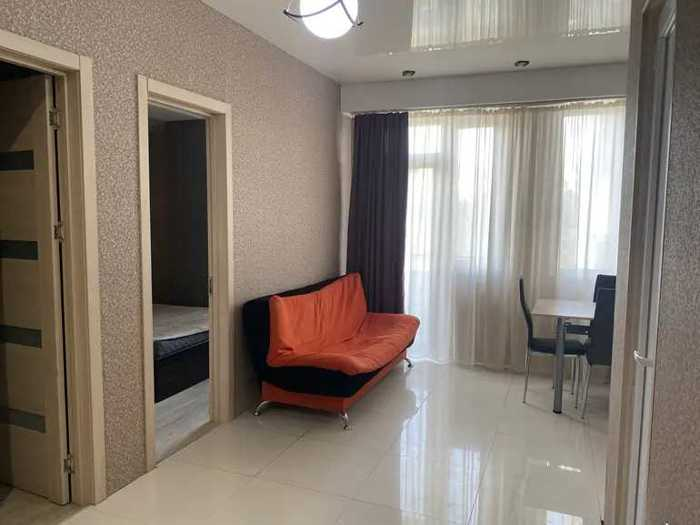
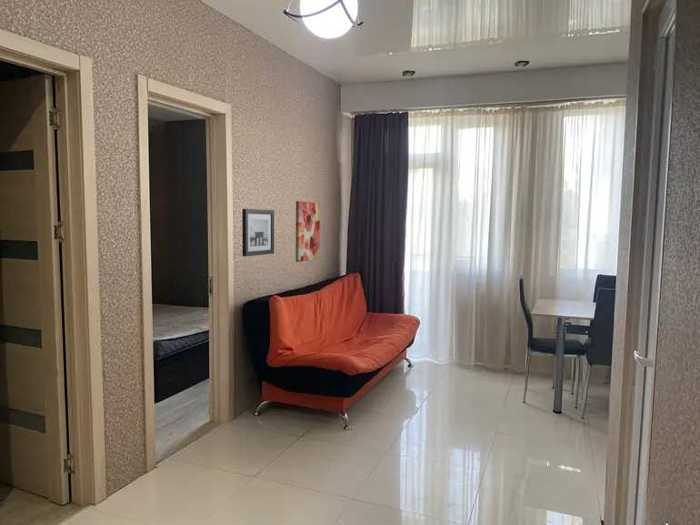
+ wall art [295,200,321,263]
+ wall art [241,208,275,257]
